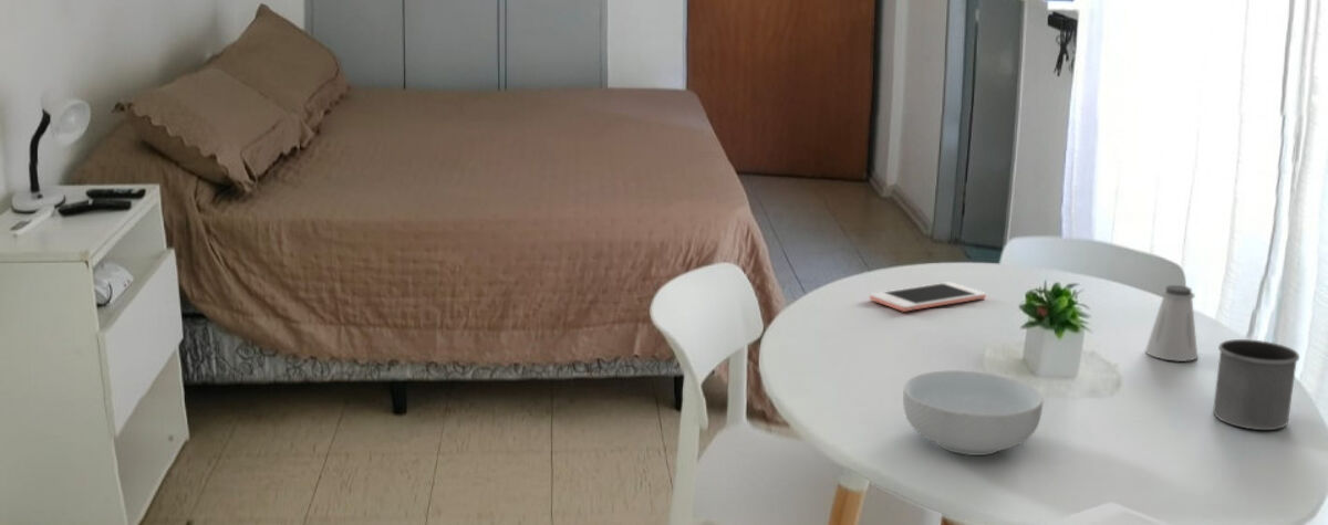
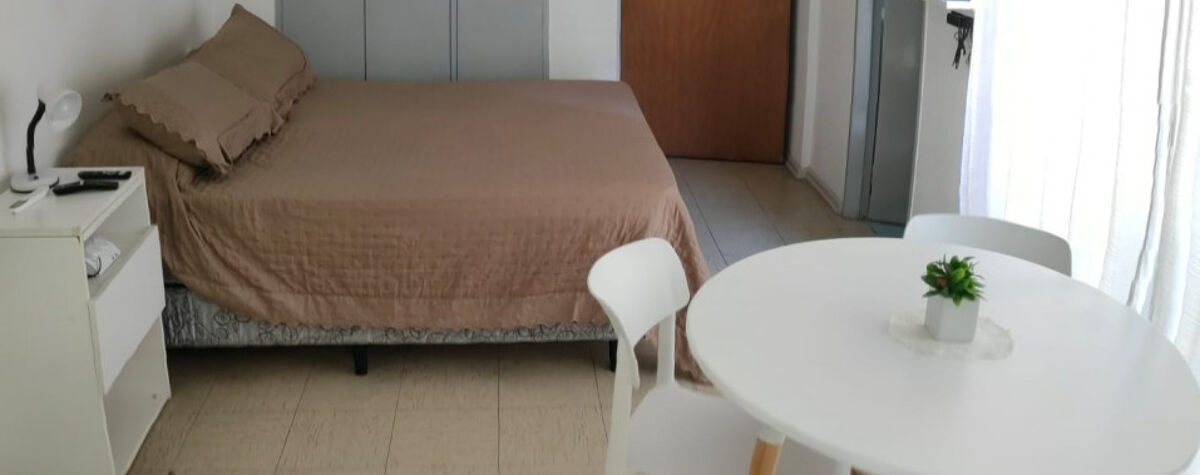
- saltshaker [1144,284,1199,363]
- cell phone [869,281,987,313]
- cereal bowl [902,369,1045,456]
- mug [1212,338,1300,431]
